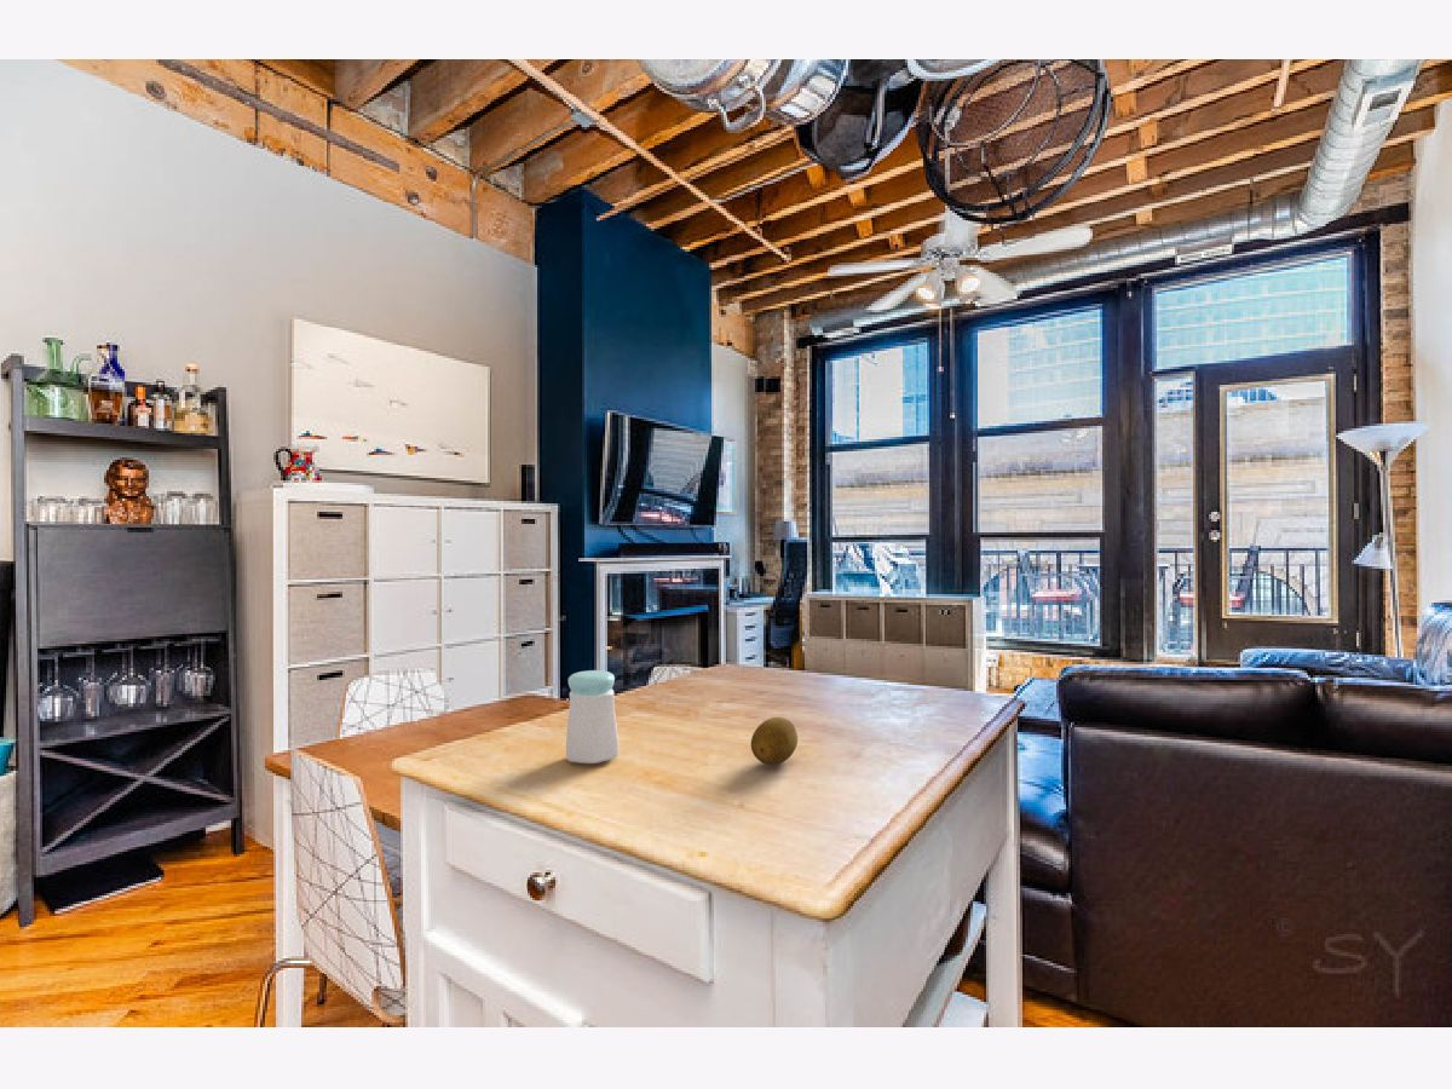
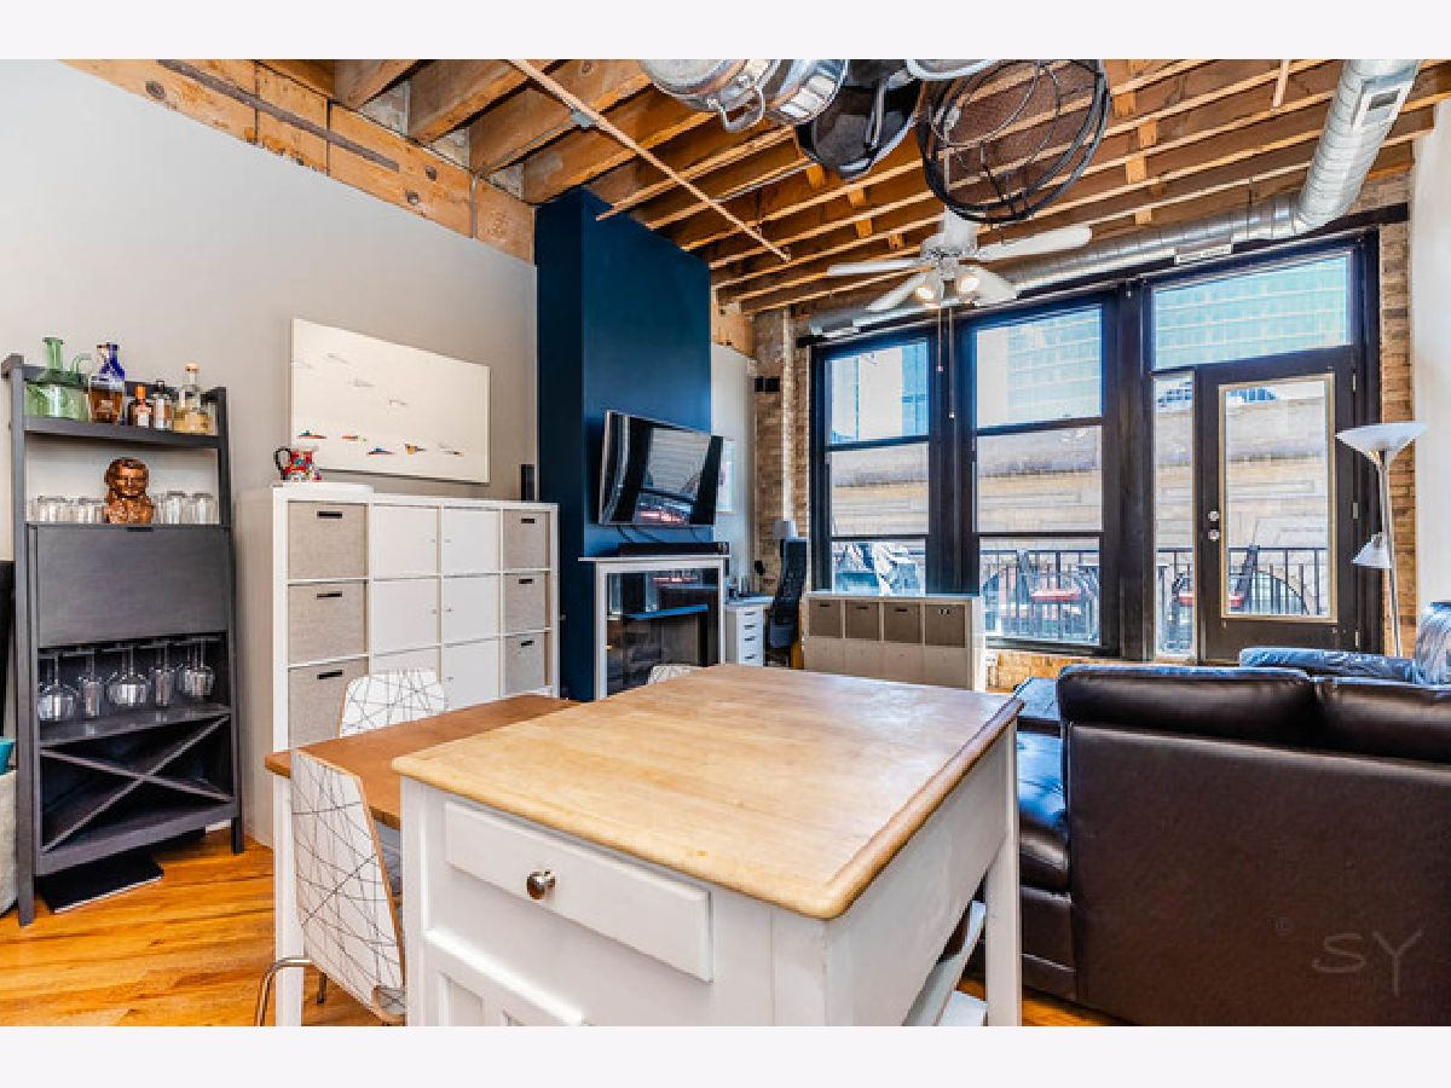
- fruit [750,716,799,766]
- salt shaker [565,669,620,765]
